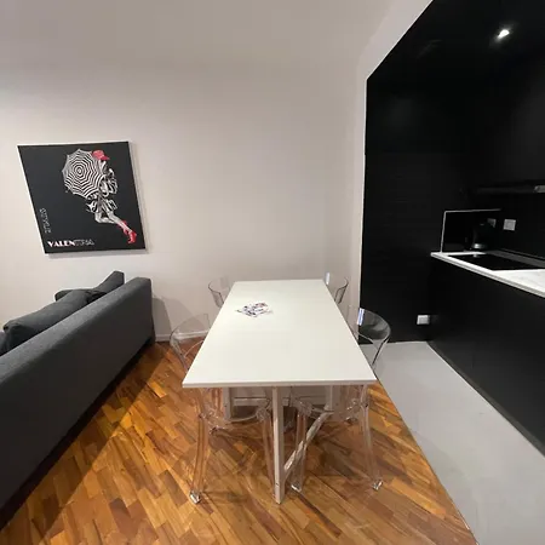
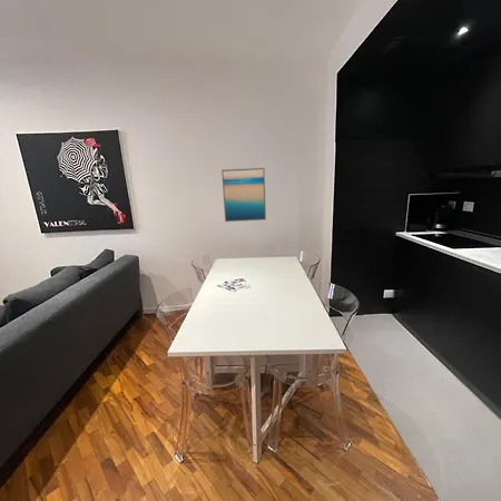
+ wall art [220,167,267,223]
